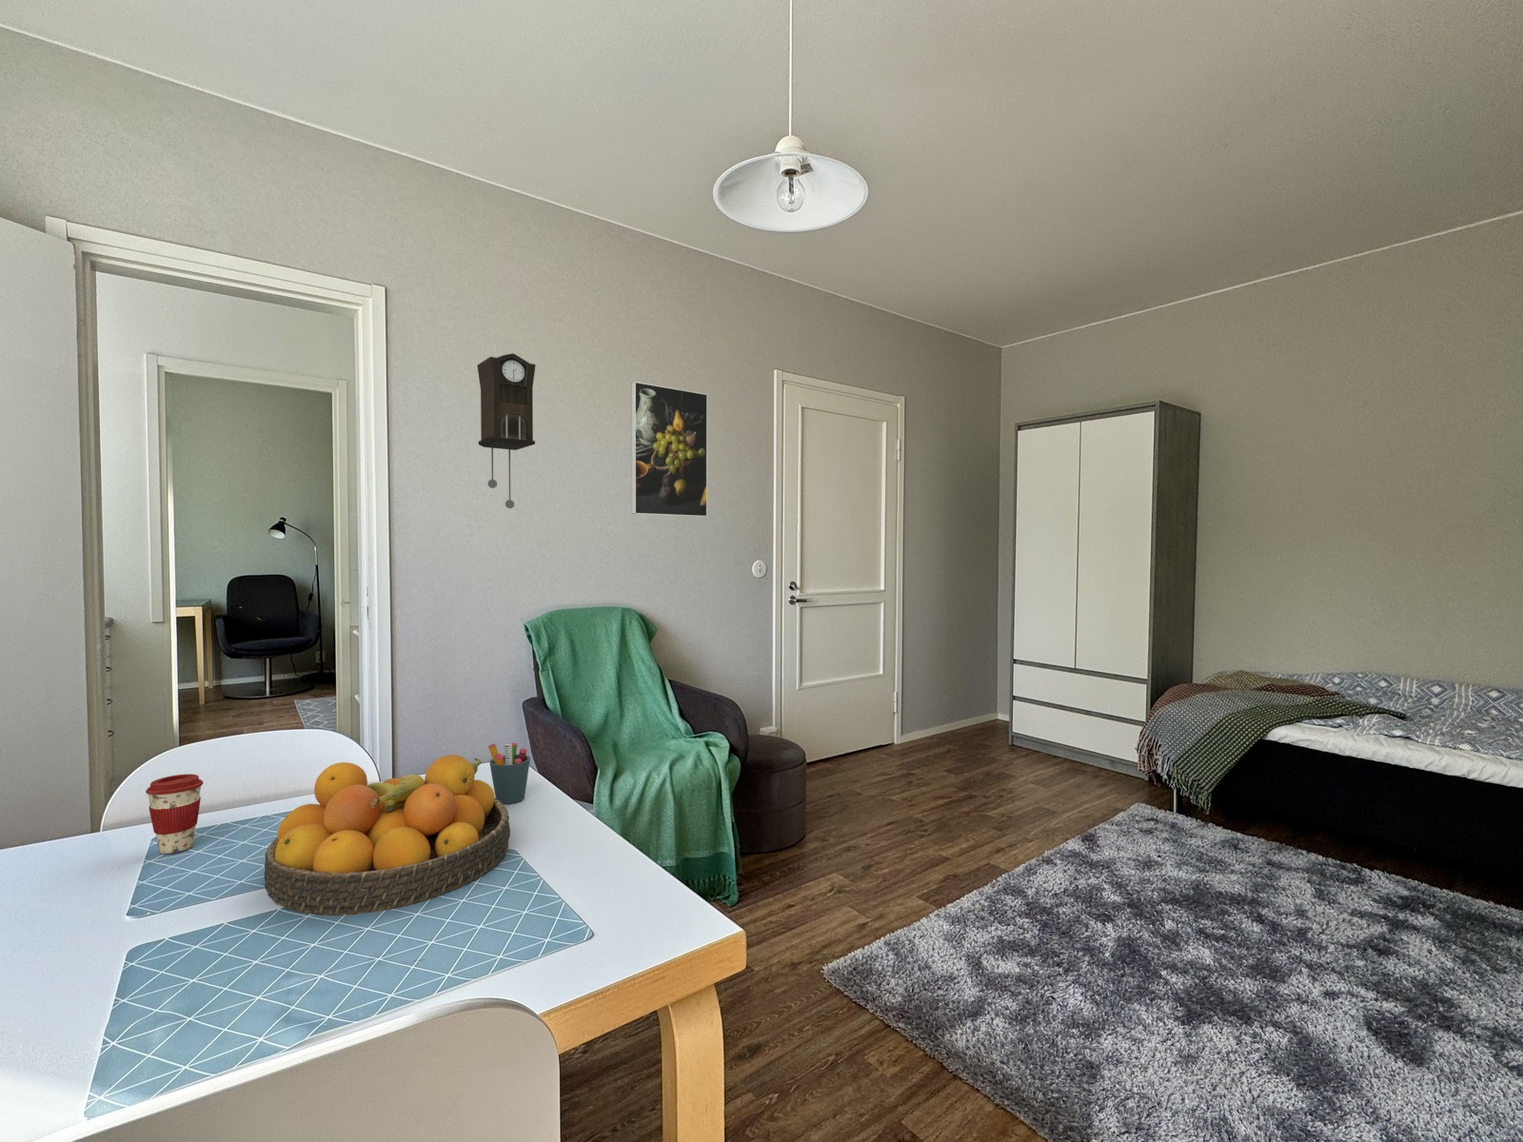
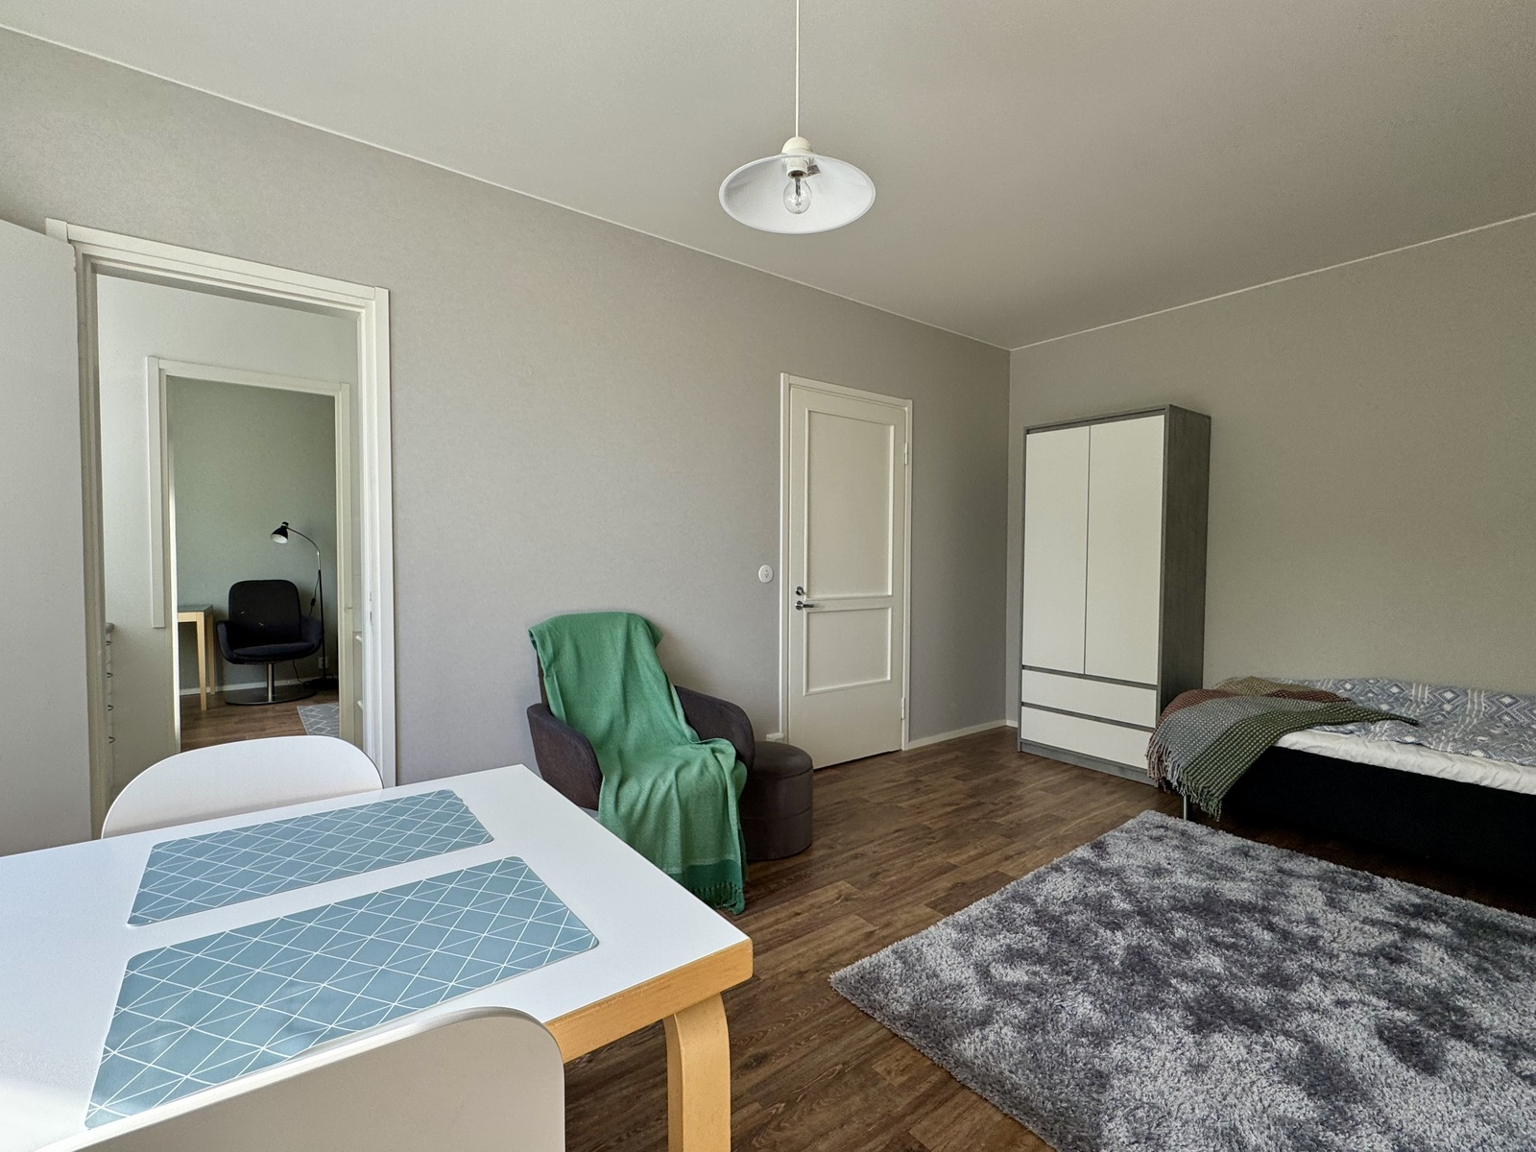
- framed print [631,380,709,518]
- coffee cup [145,773,205,854]
- pen holder [487,743,531,805]
- fruit bowl [264,753,511,916]
- pendulum clock [477,353,537,509]
